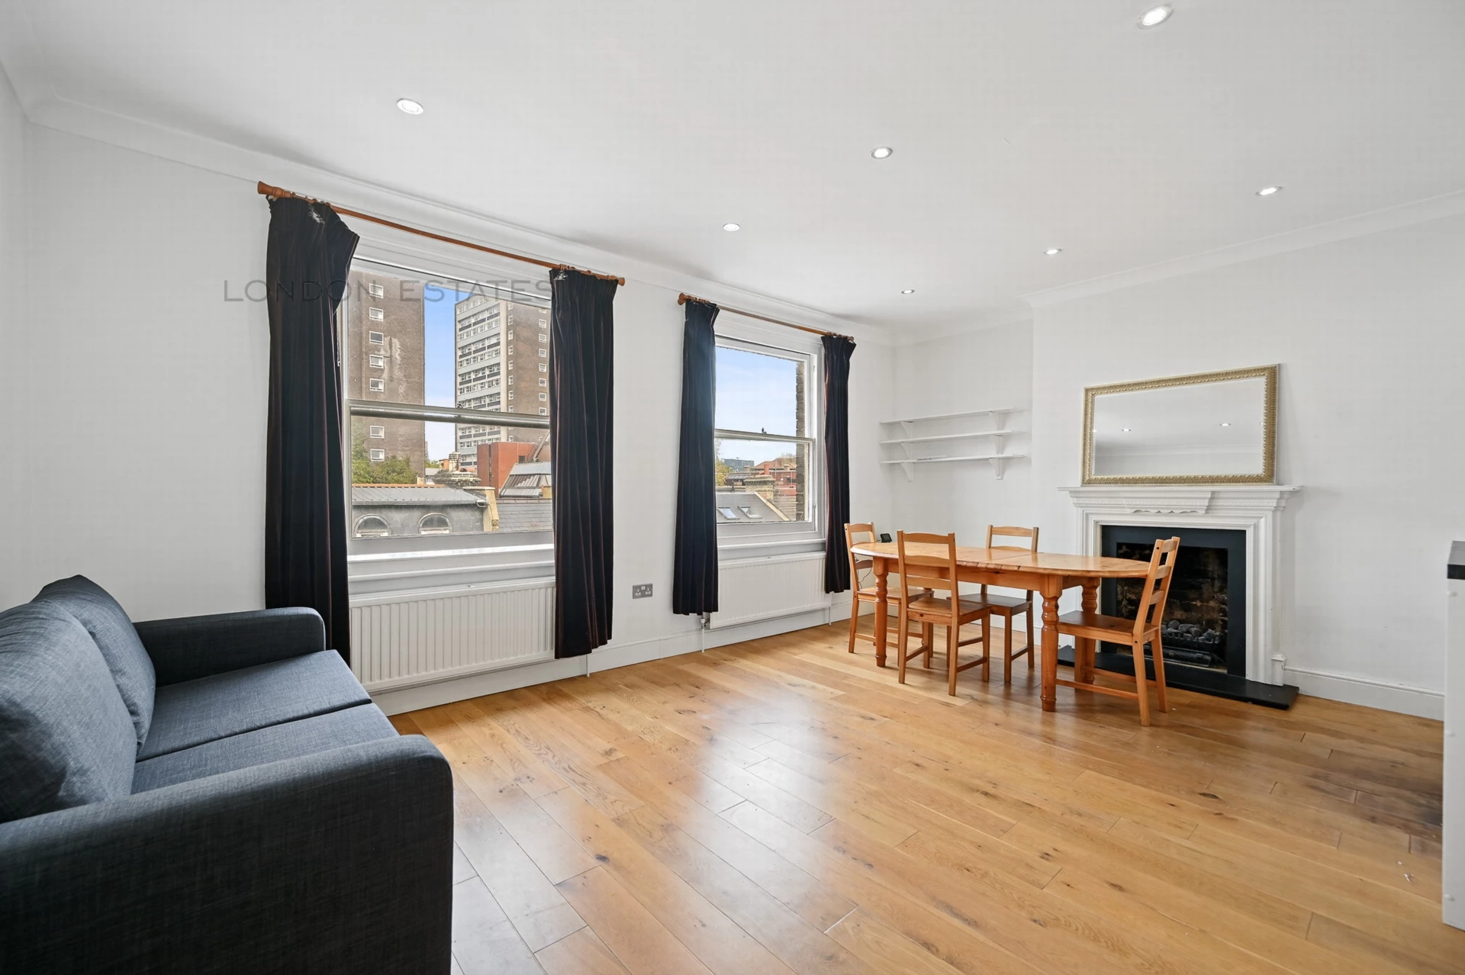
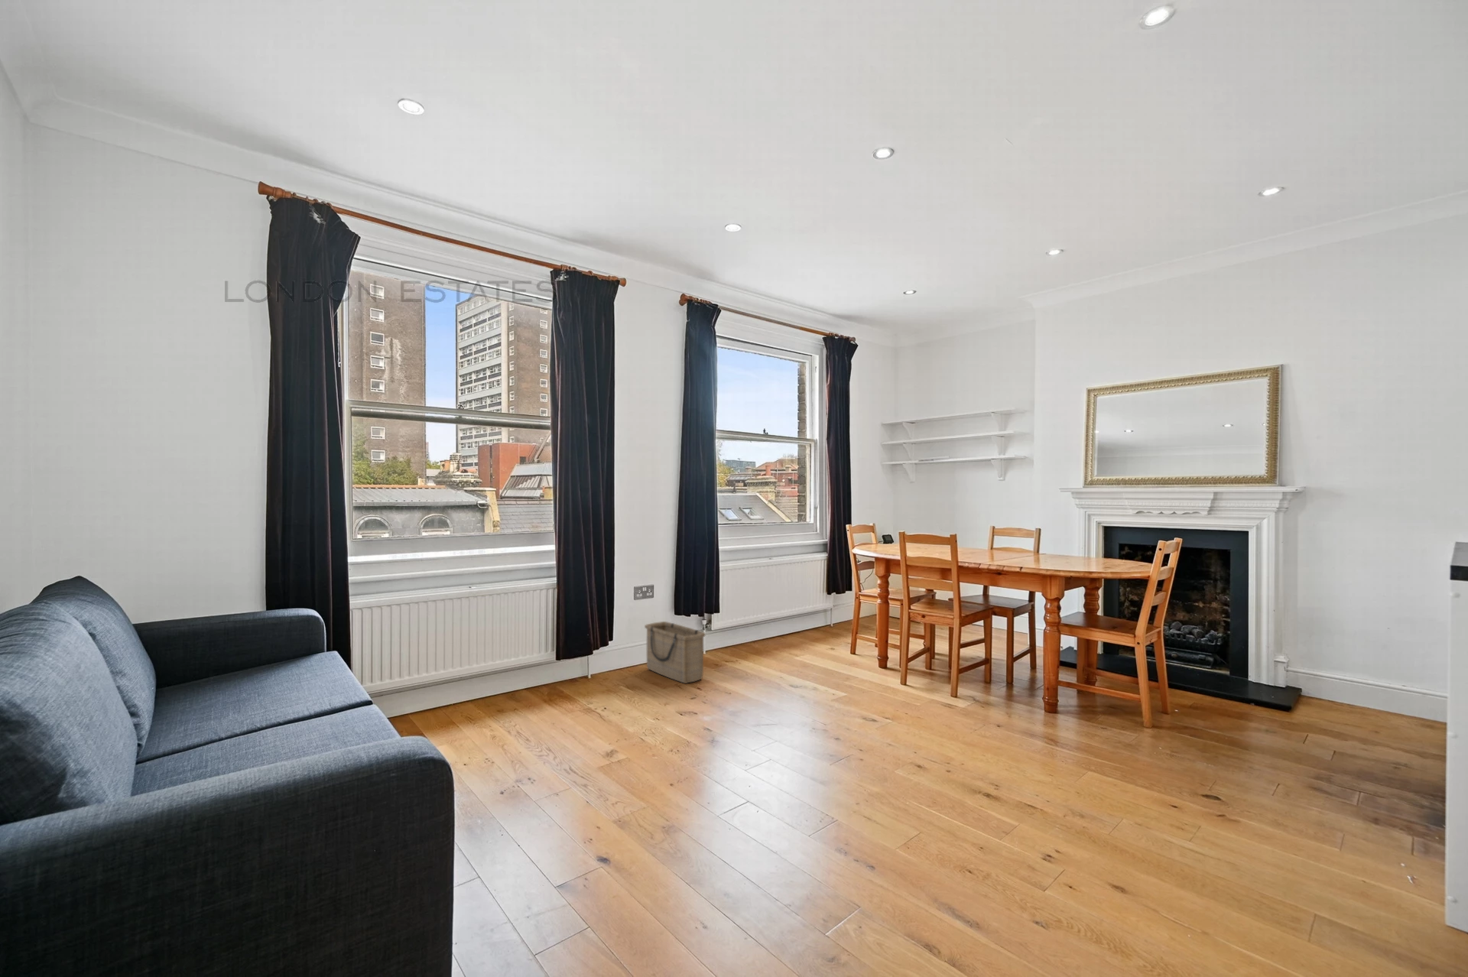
+ basket [643,620,707,684]
